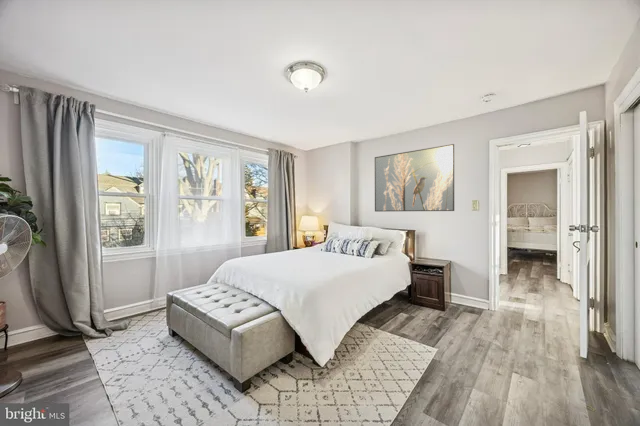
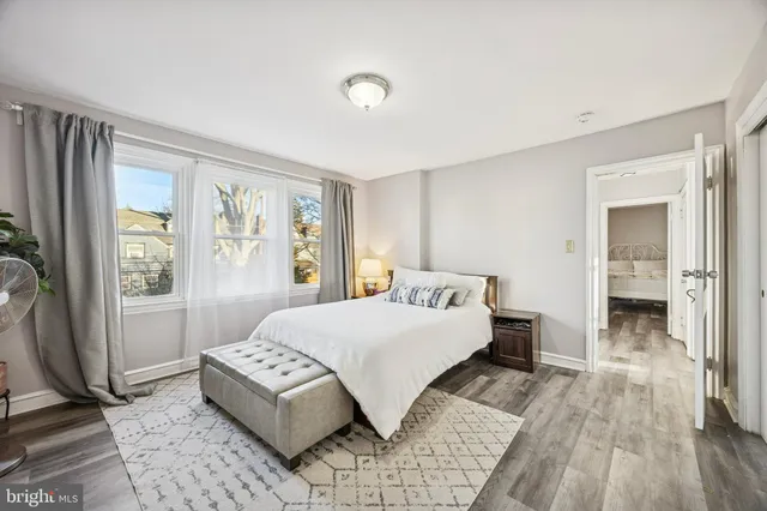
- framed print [374,143,455,213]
